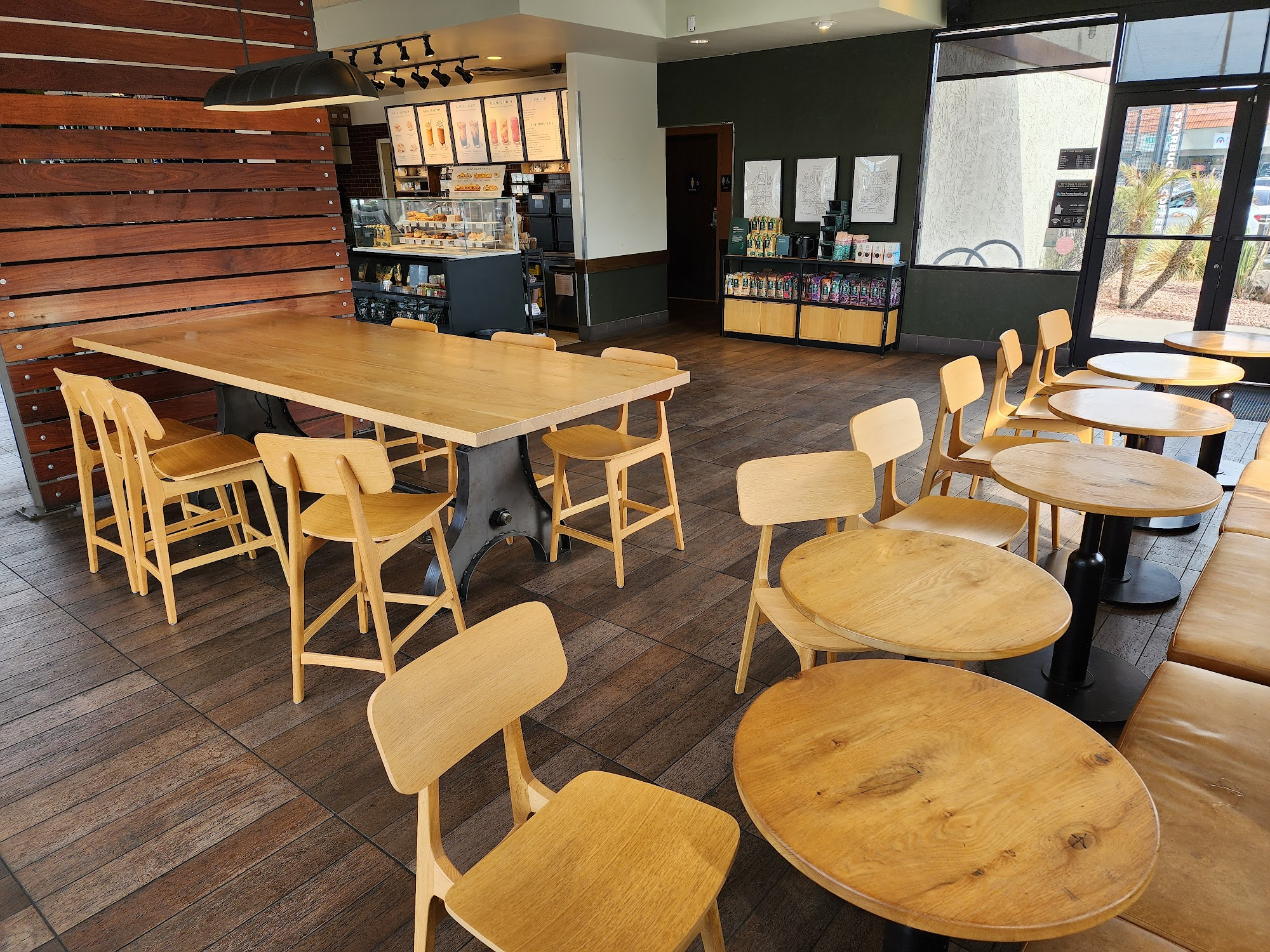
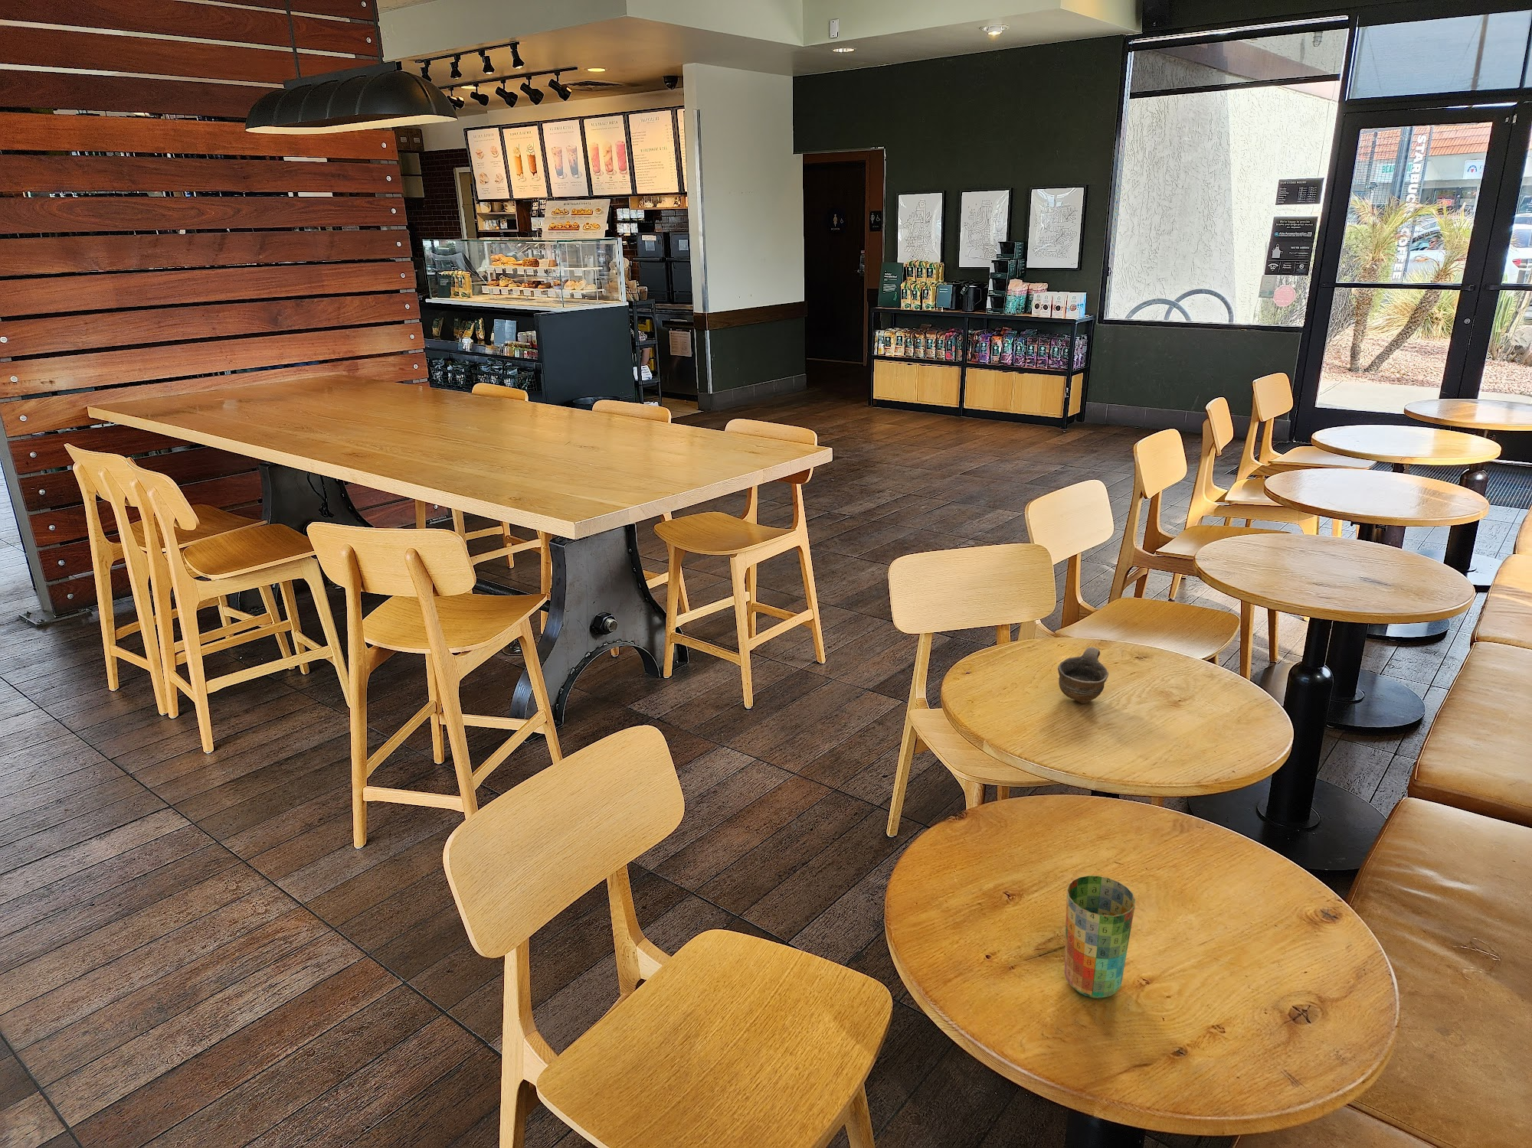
+ cup [1064,874,1136,1000]
+ cup [1057,646,1109,704]
